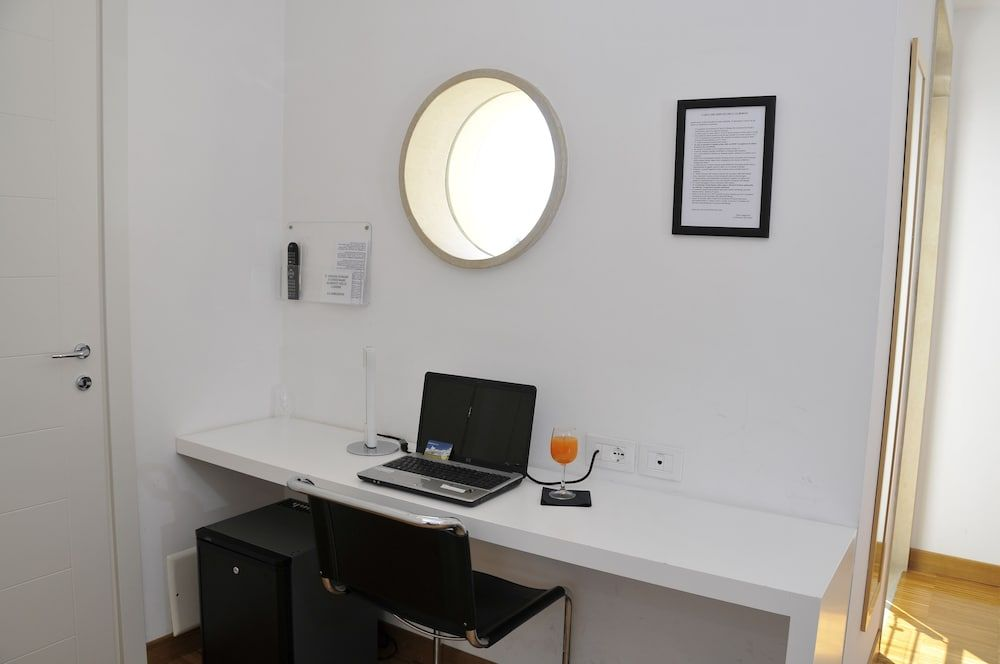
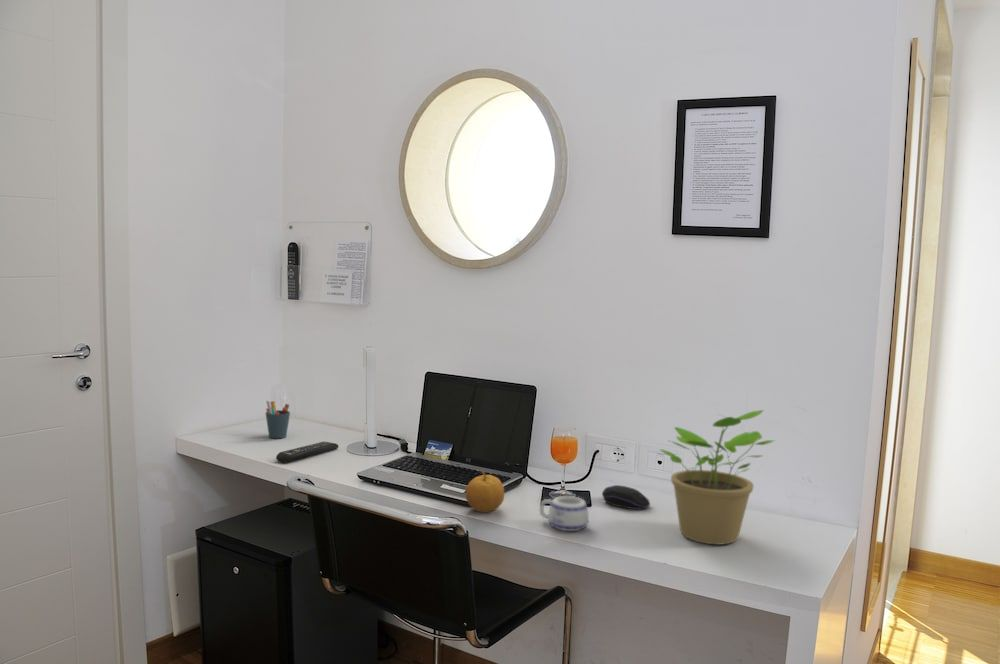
+ remote control [275,440,339,464]
+ mug [538,495,590,532]
+ pen holder [265,400,291,439]
+ potted plant [659,409,775,546]
+ fruit [465,470,505,513]
+ computer mouse [601,484,651,510]
